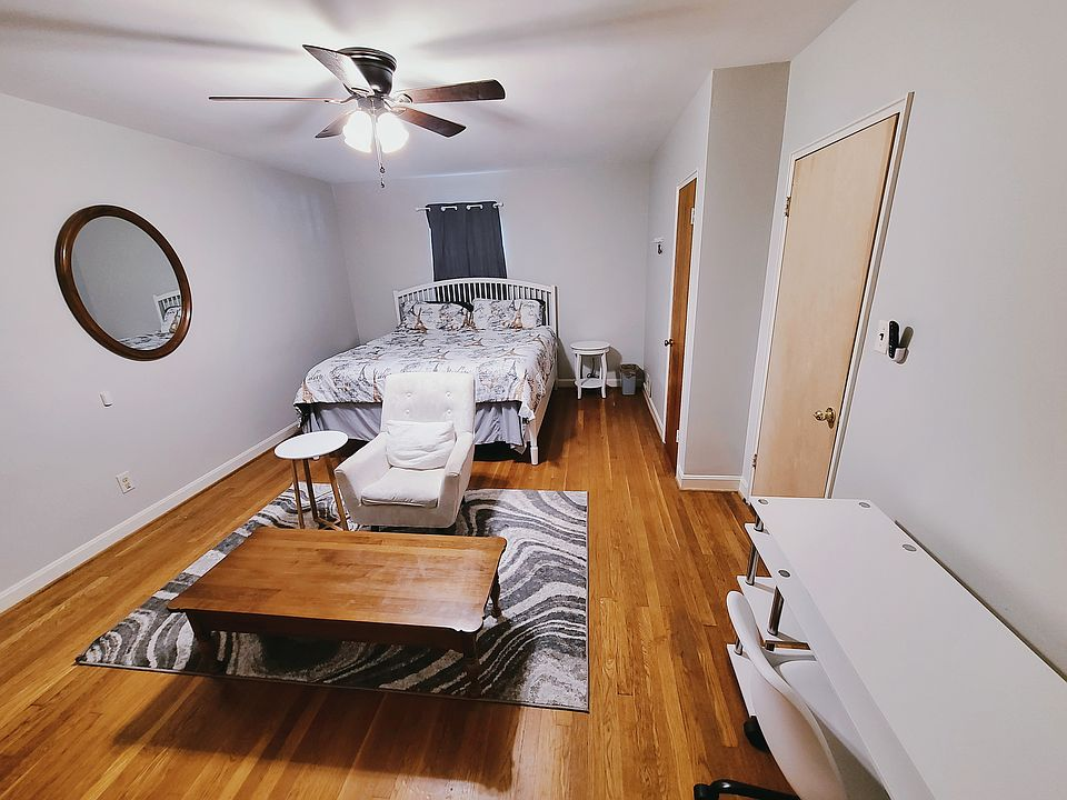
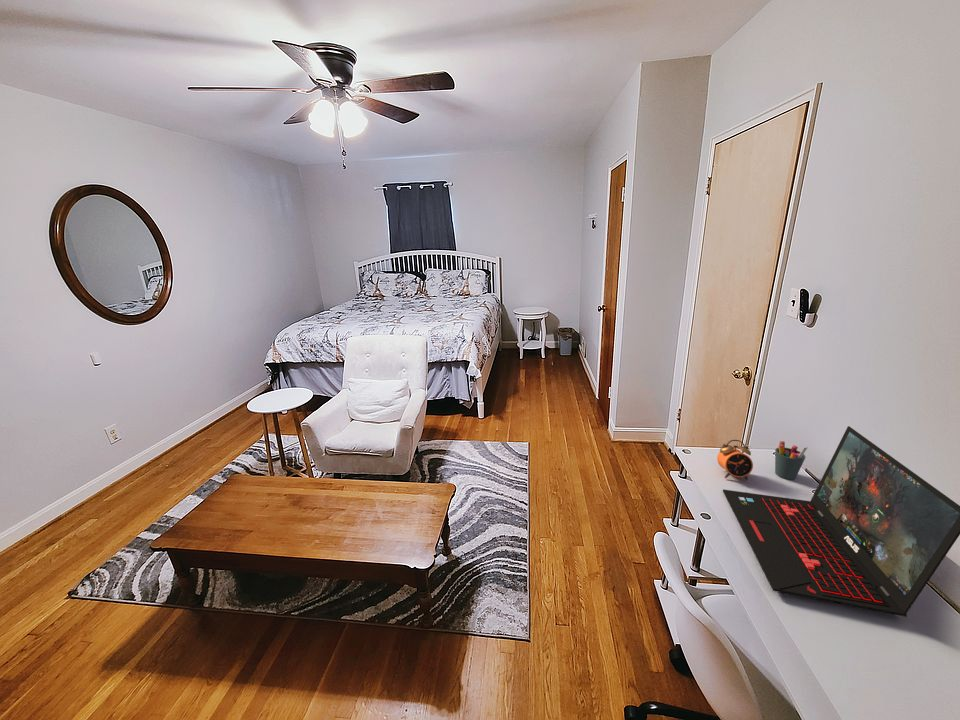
+ alarm clock [716,439,754,481]
+ pen holder [774,440,809,480]
+ laptop [722,425,960,618]
